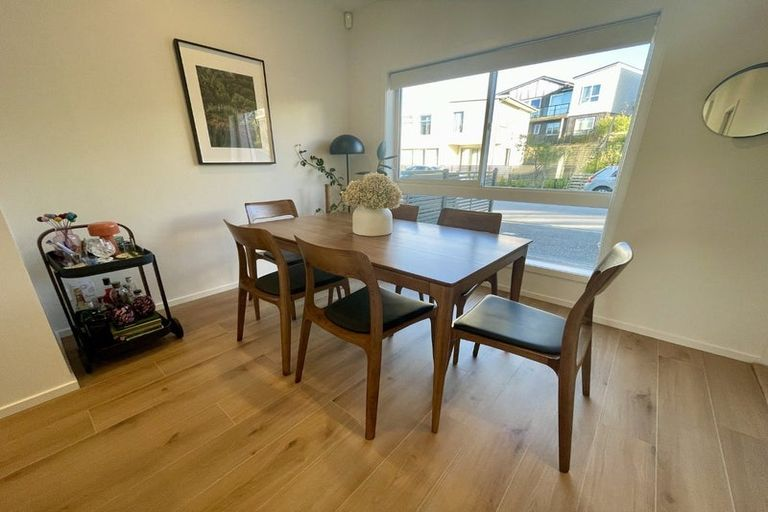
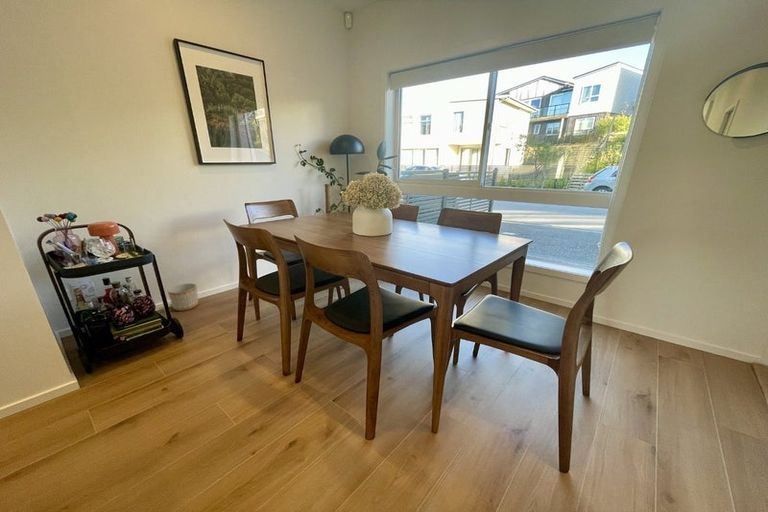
+ planter [167,282,199,312]
